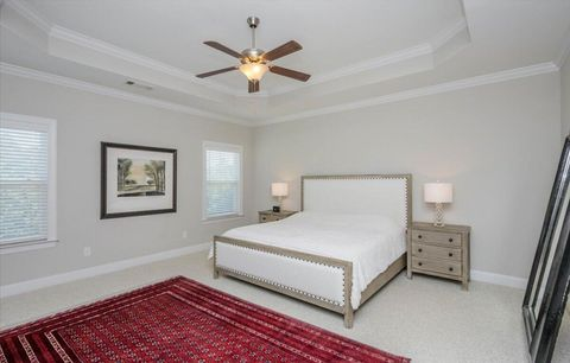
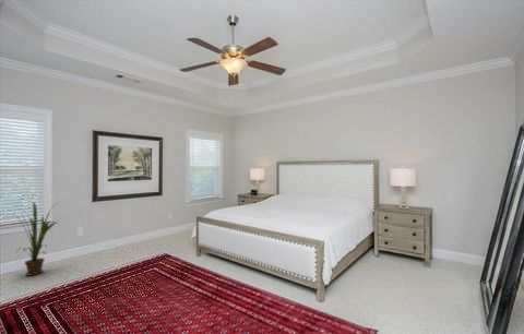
+ house plant [7,200,58,277]
